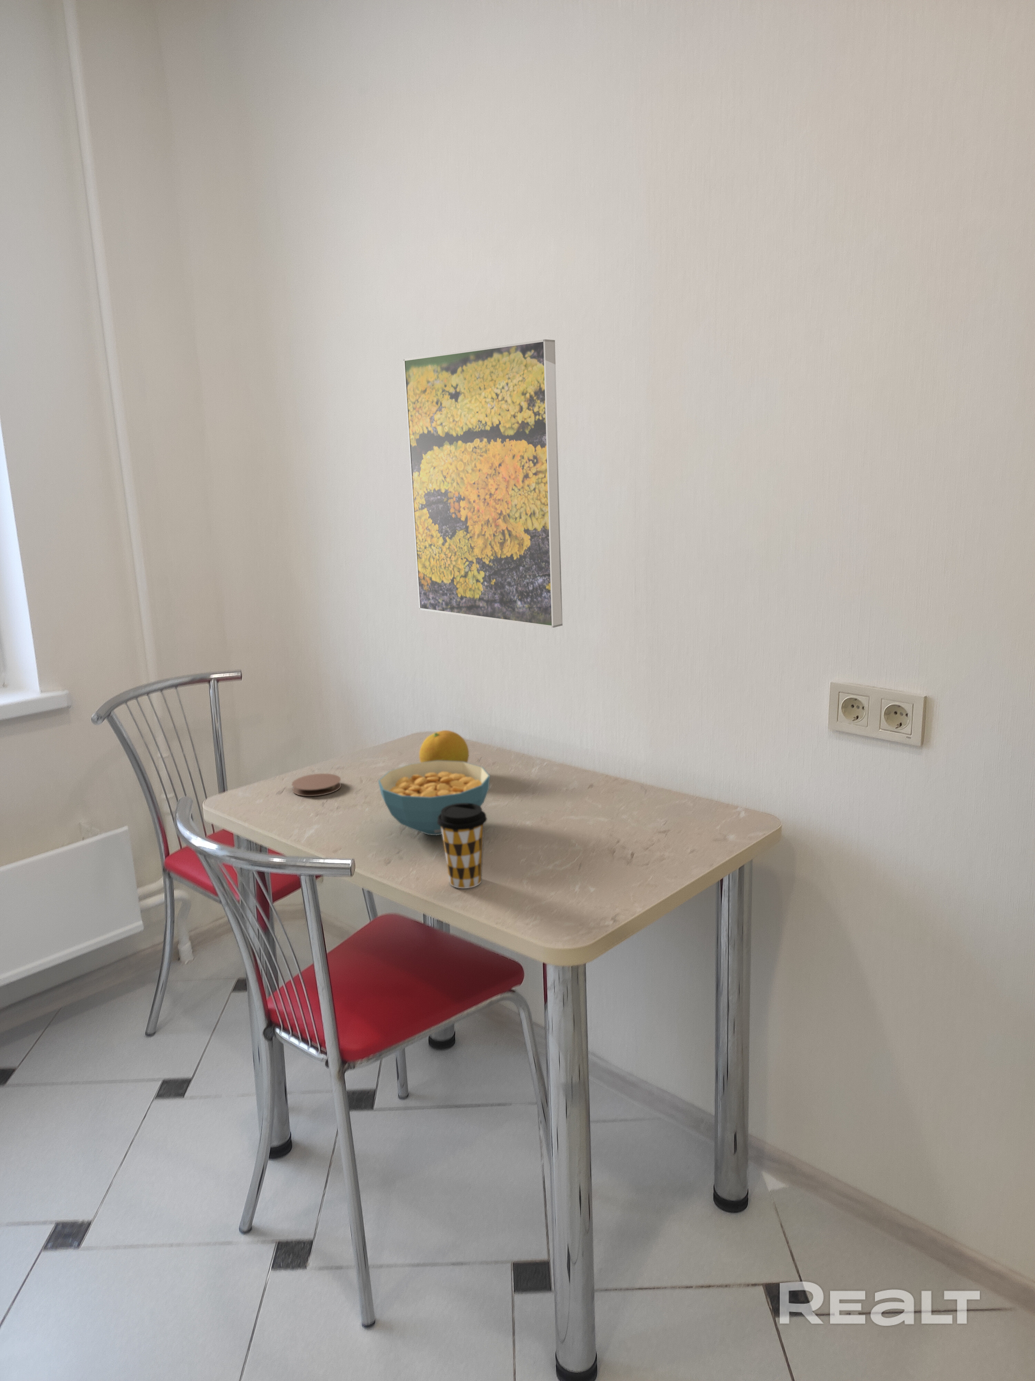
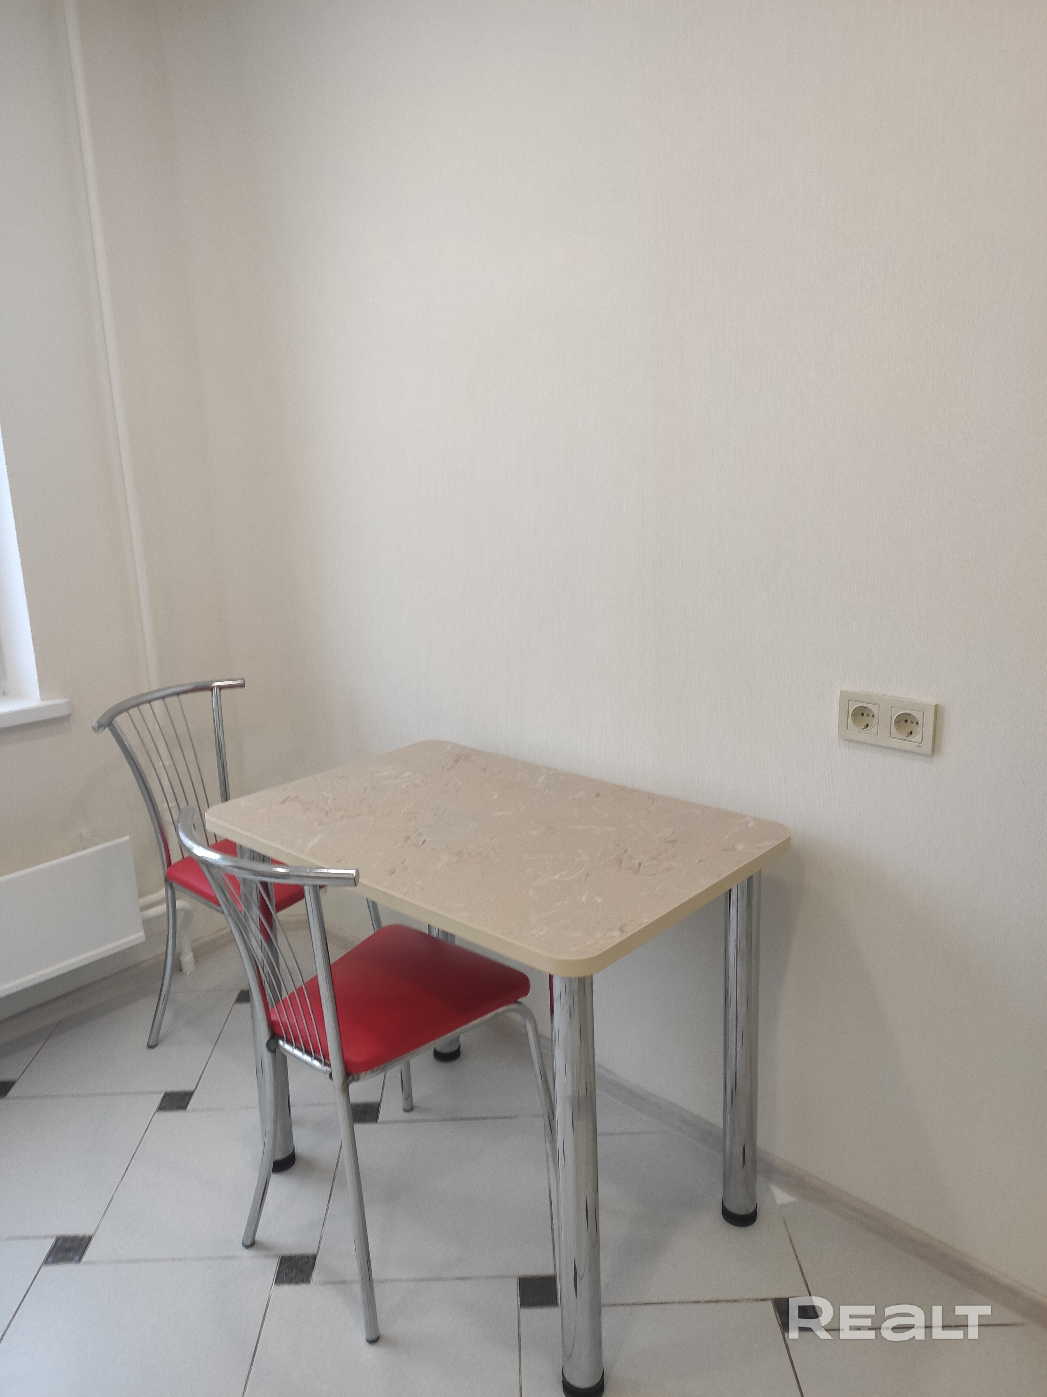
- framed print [403,339,563,629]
- fruit [419,730,470,762]
- coaster [291,773,341,796]
- cereal bowl [377,760,490,835]
- coffee cup [437,804,487,888]
